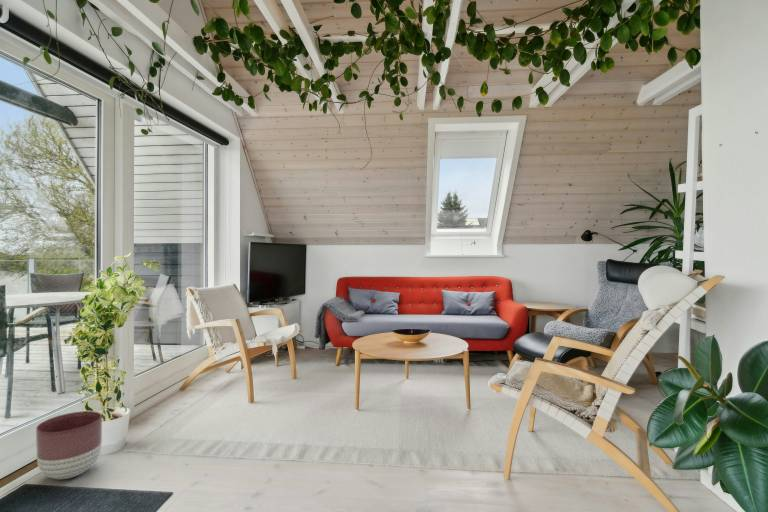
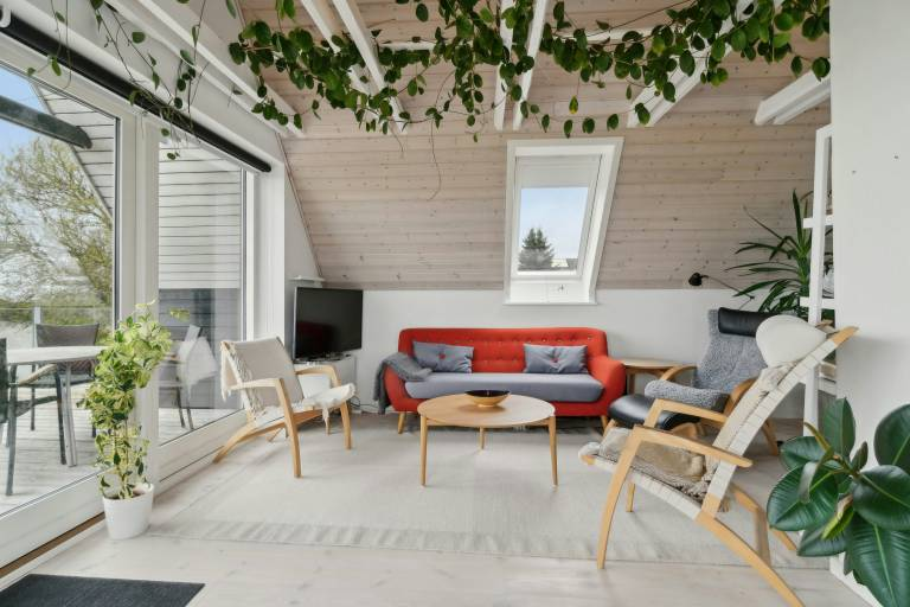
- planter [35,410,103,480]
